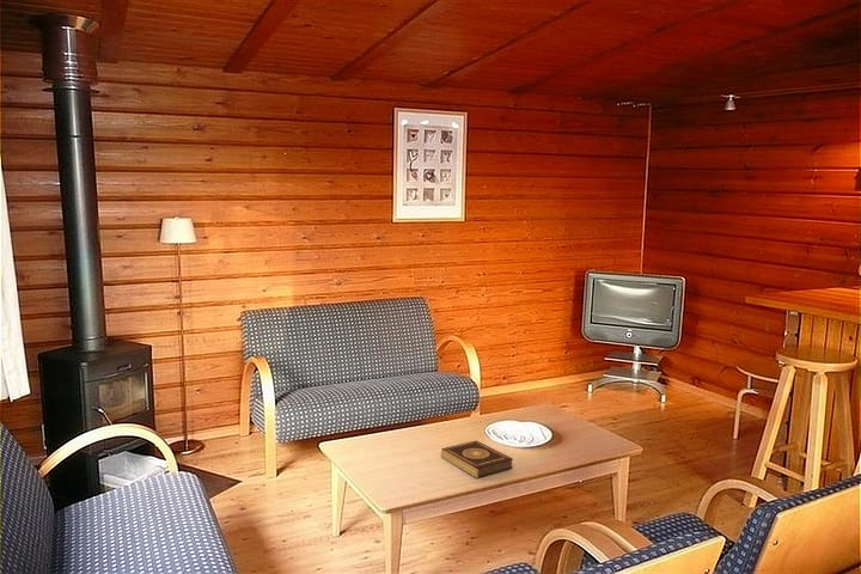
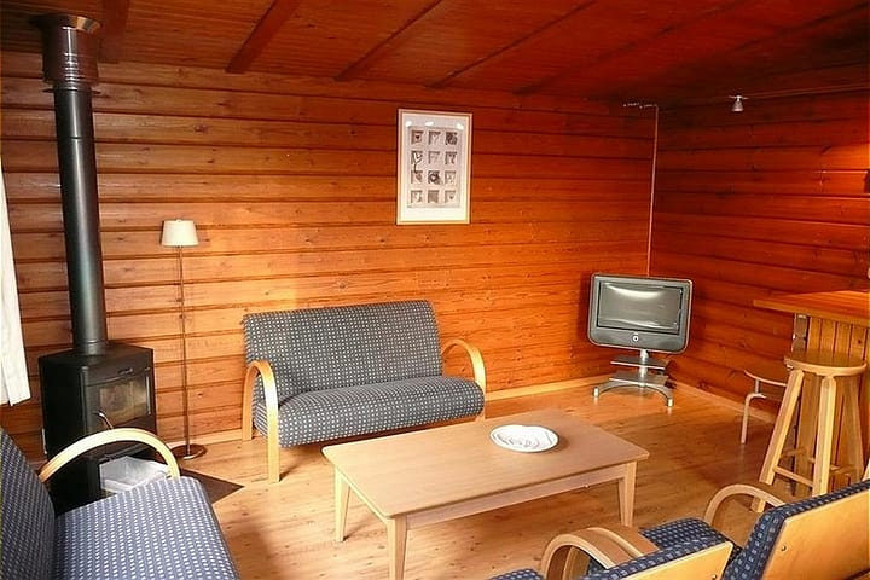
- book [440,439,514,480]
